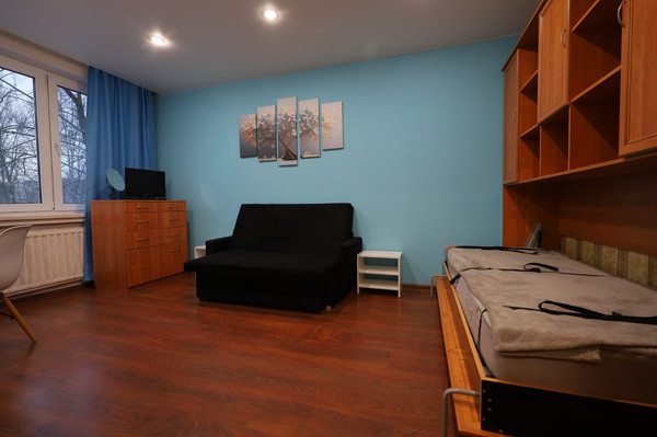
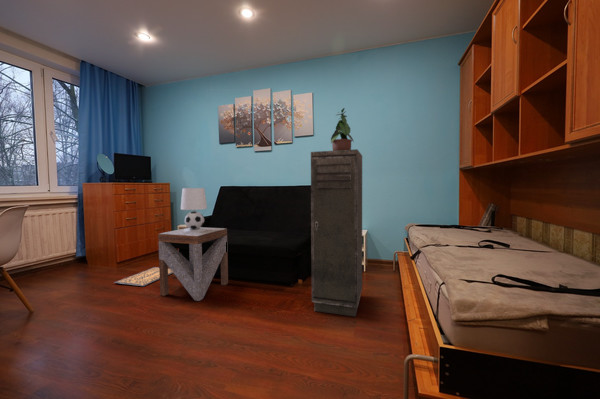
+ table lamp [180,187,208,232]
+ side table [157,226,229,302]
+ storage cabinet [310,148,363,318]
+ doormat [113,266,174,287]
+ potted plant [330,107,355,151]
